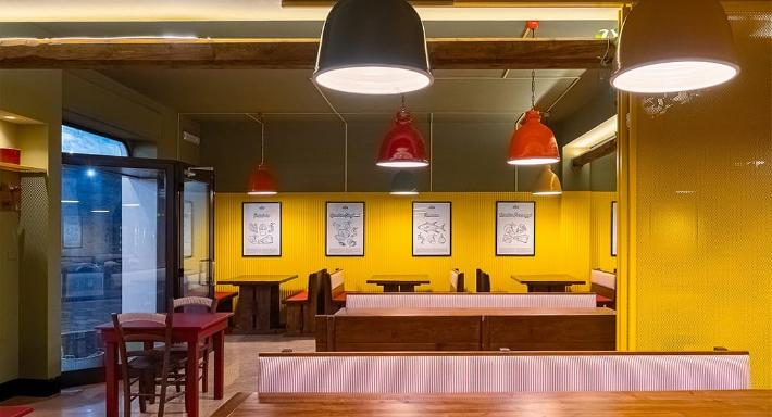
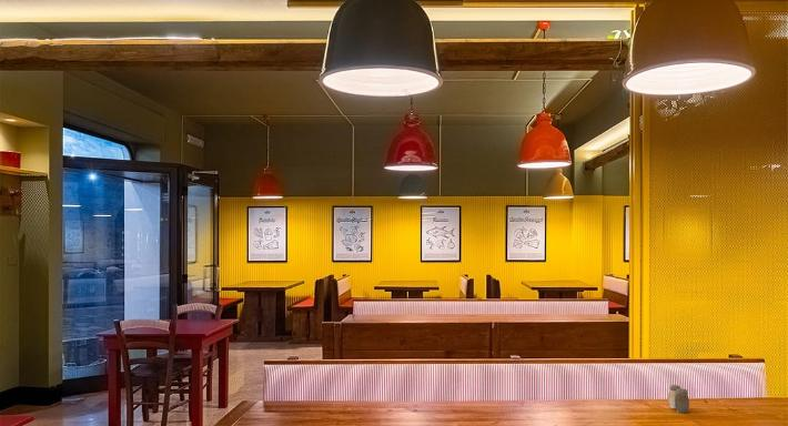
+ salt and pepper shaker [667,384,690,414]
